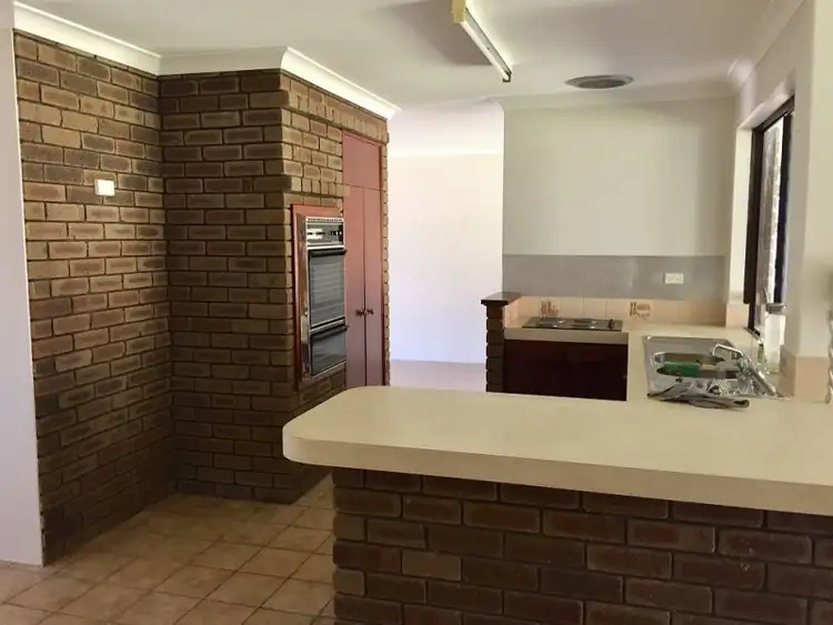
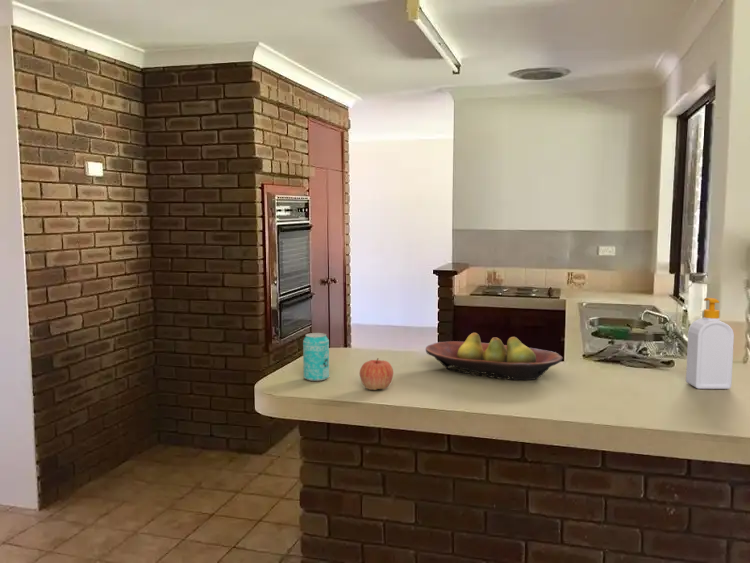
+ fruit bowl [425,332,564,381]
+ beverage can [302,332,330,382]
+ apple [359,357,394,391]
+ soap bottle [685,297,735,390]
